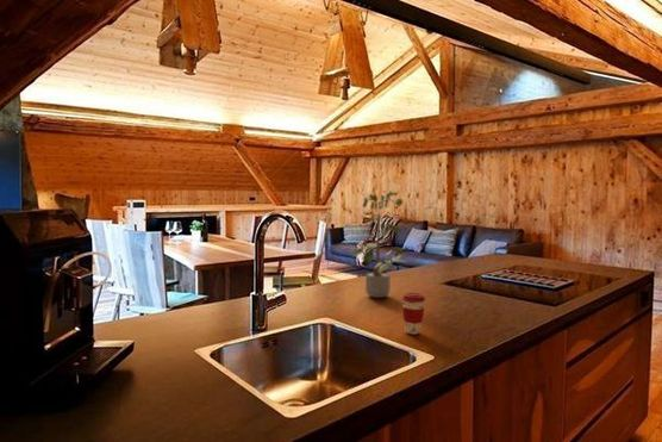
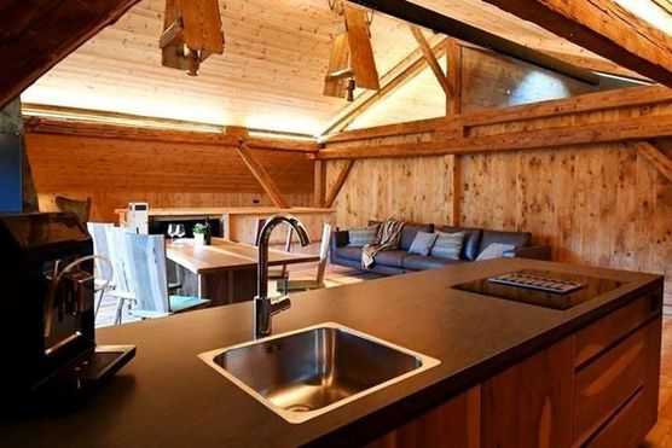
- coffee cup [400,292,426,335]
- potted plant [350,187,408,299]
